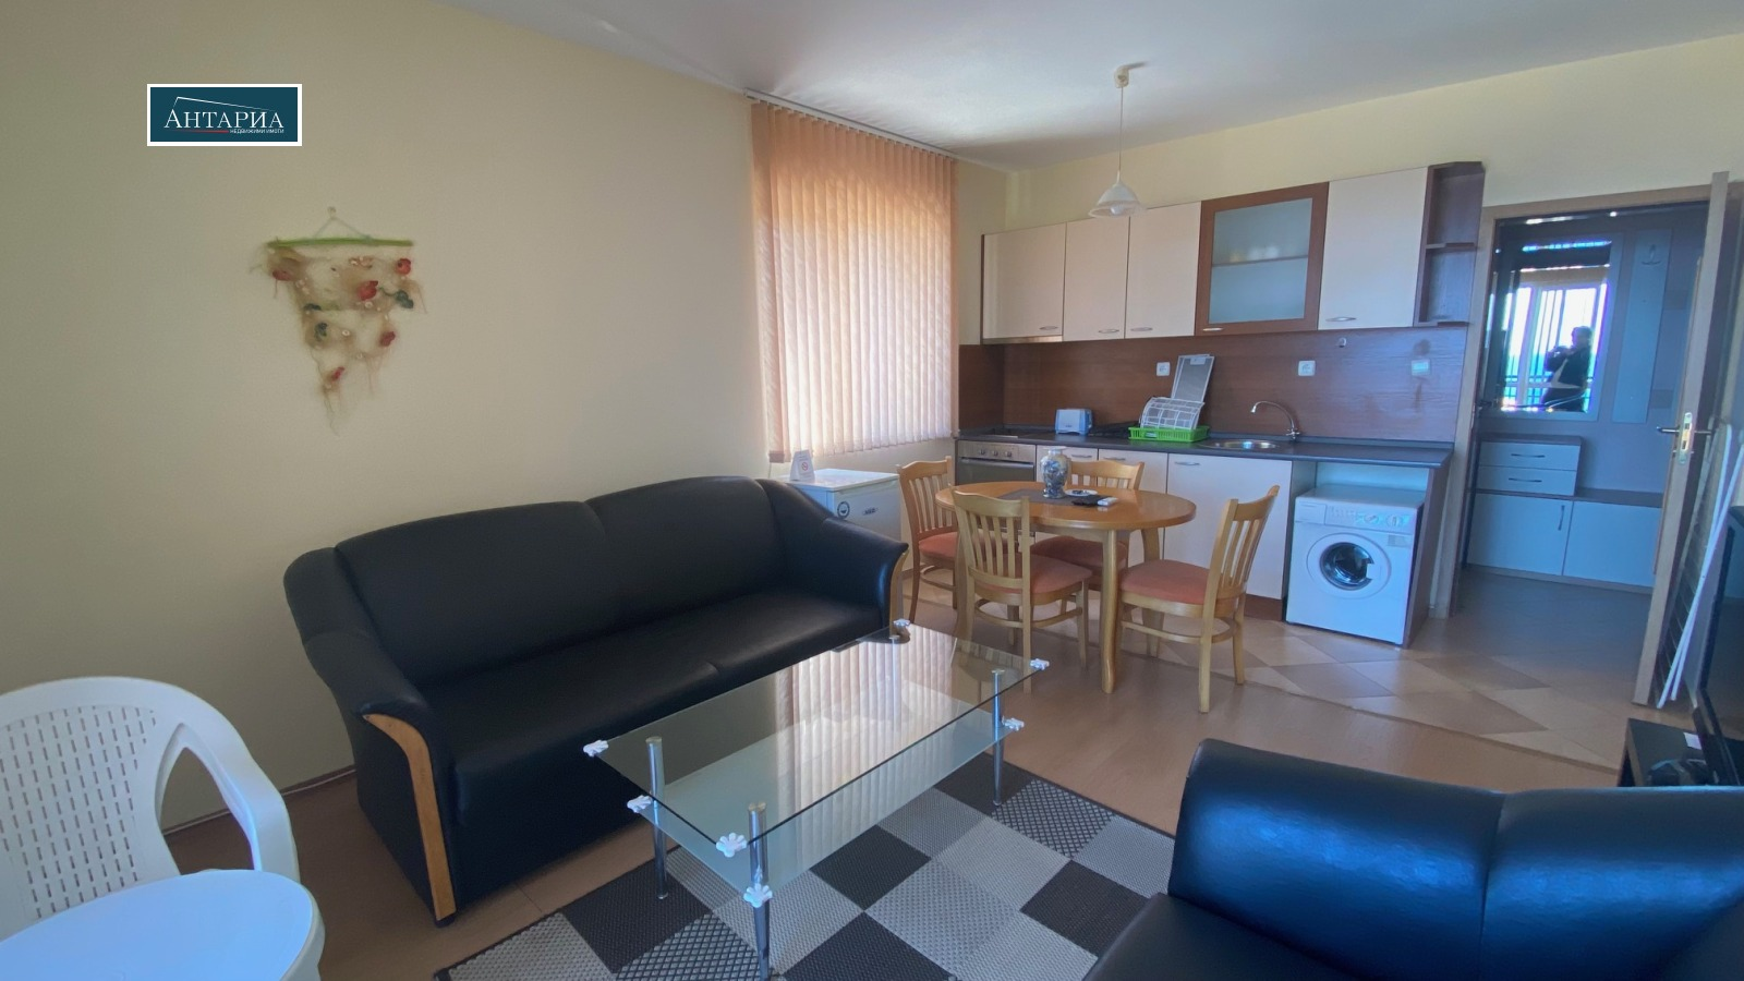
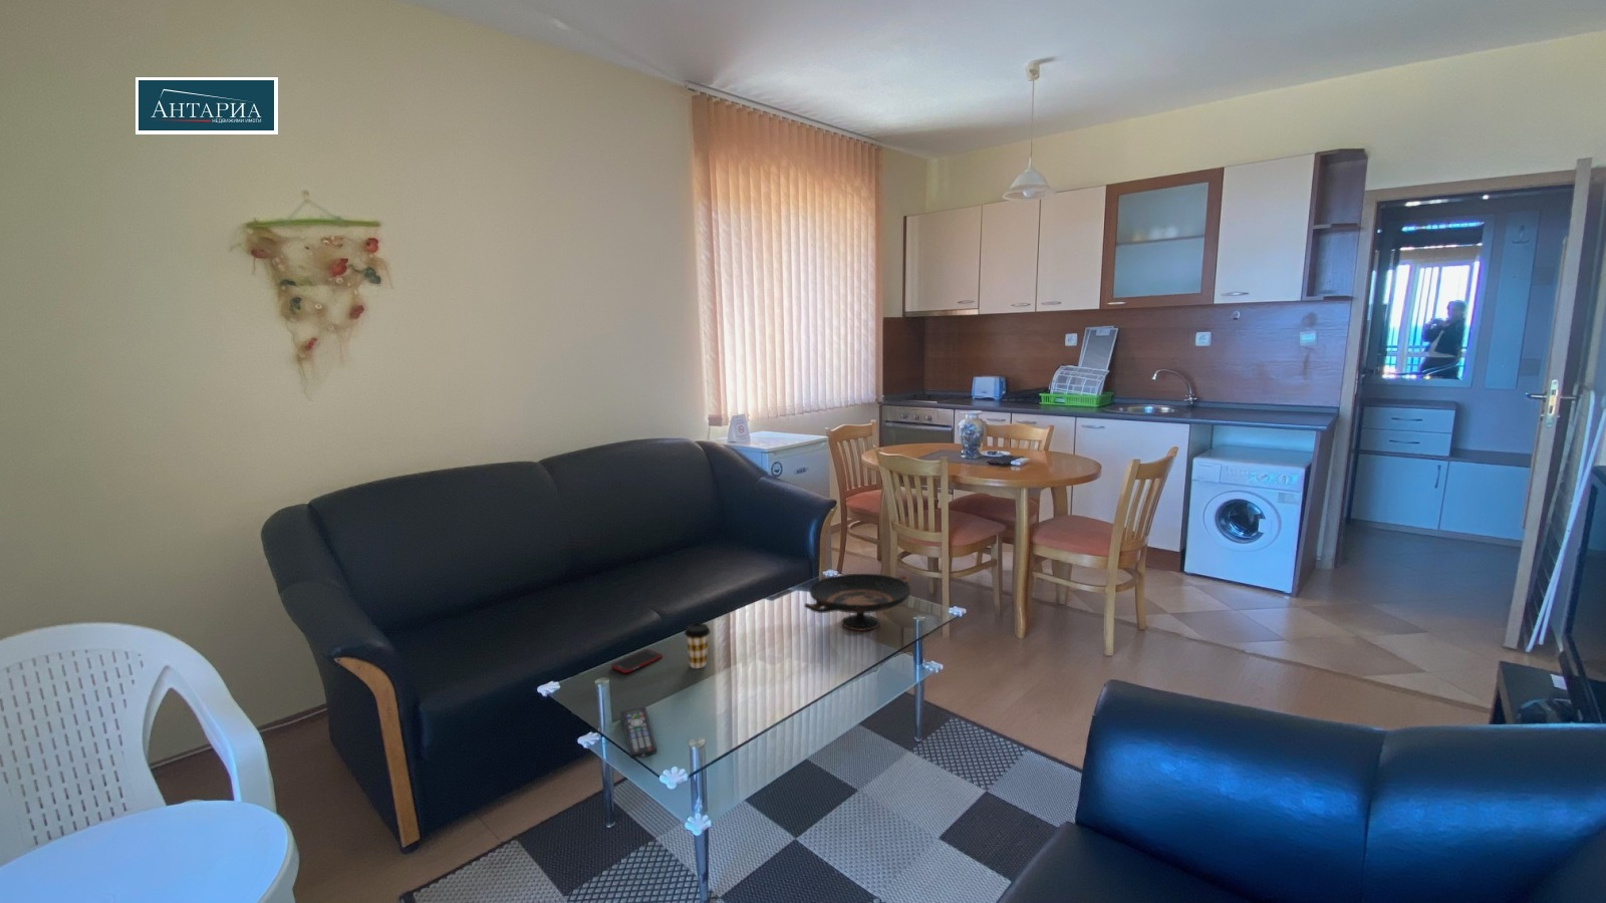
+ coffee cup [684,622,711,669]
+ cell phone [610,648,664,675]
+ decorative bowl [803,573,911,632]
+ remote control [619,706,657,760]
